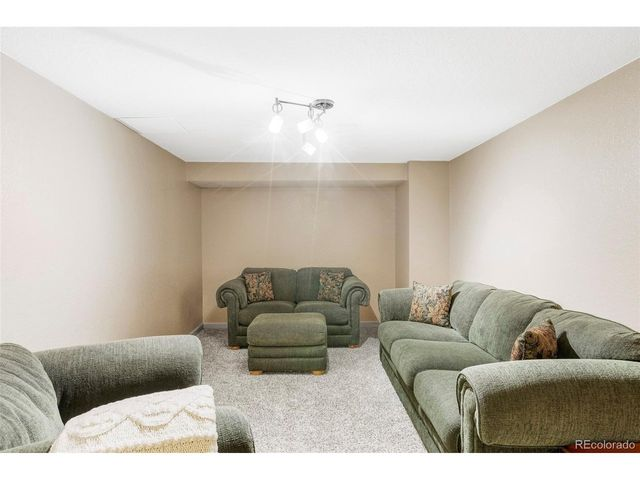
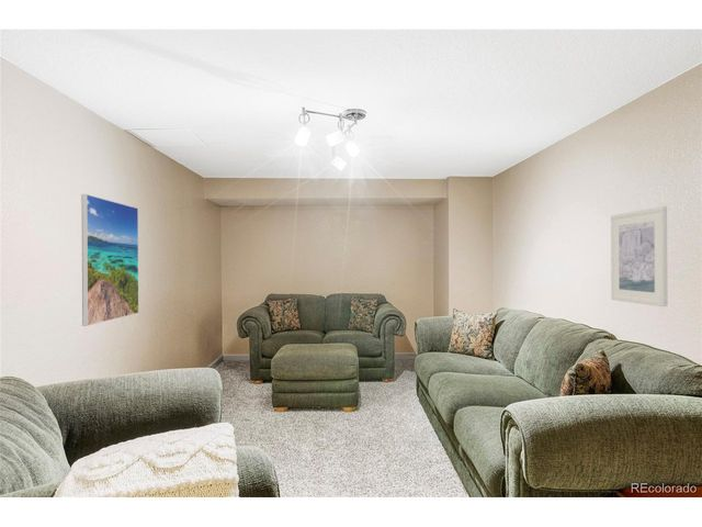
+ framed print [610,205,668,307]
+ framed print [81,193,139,327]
